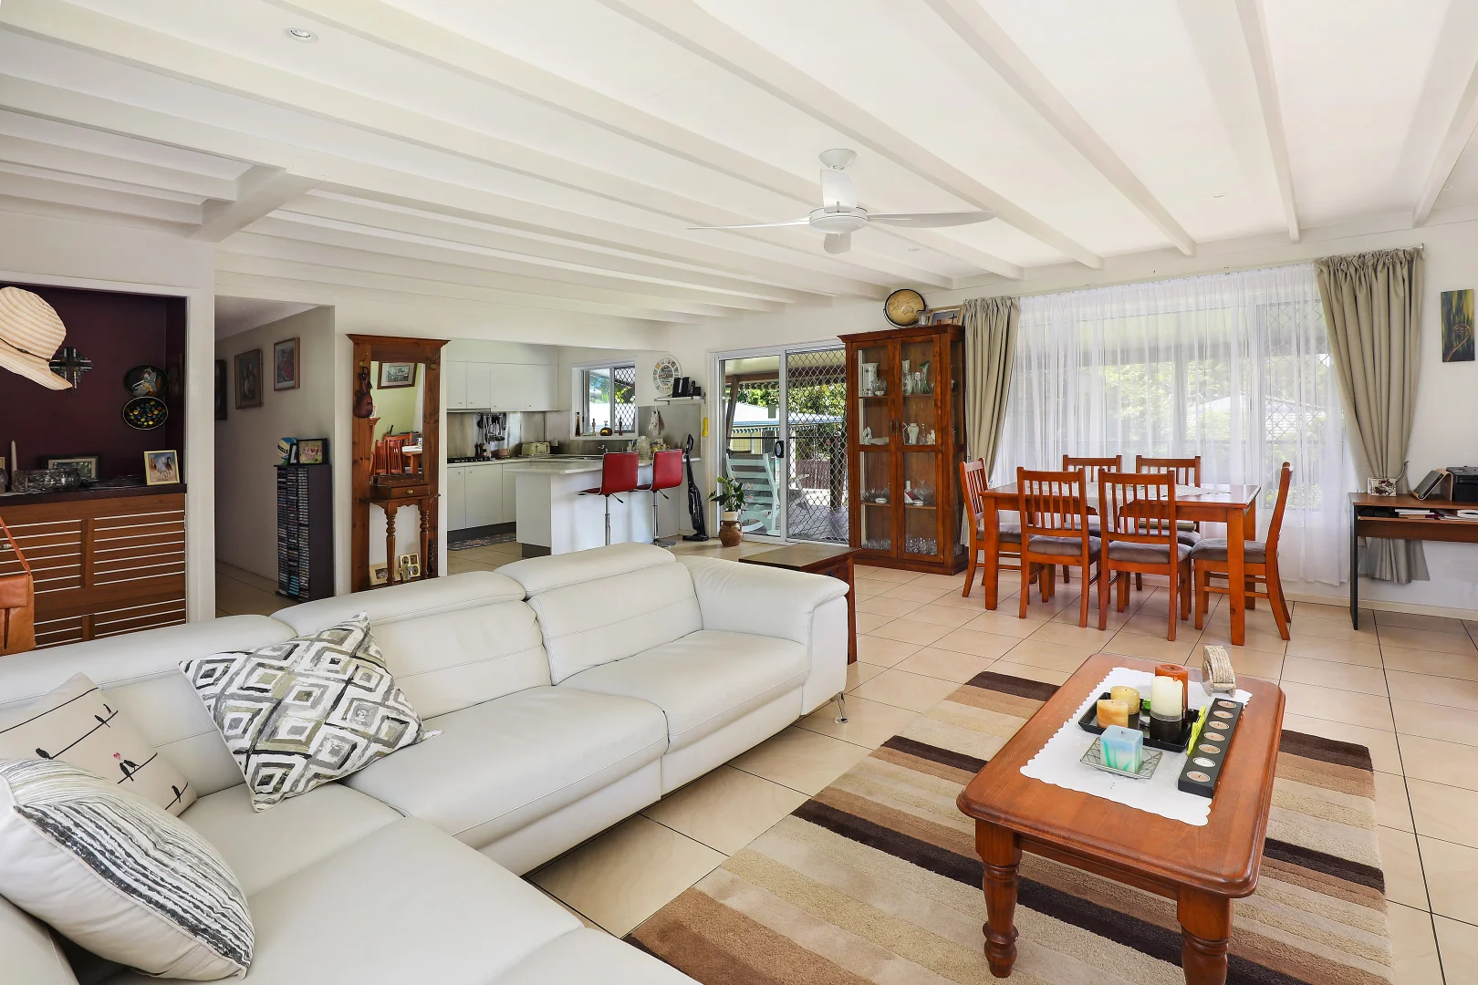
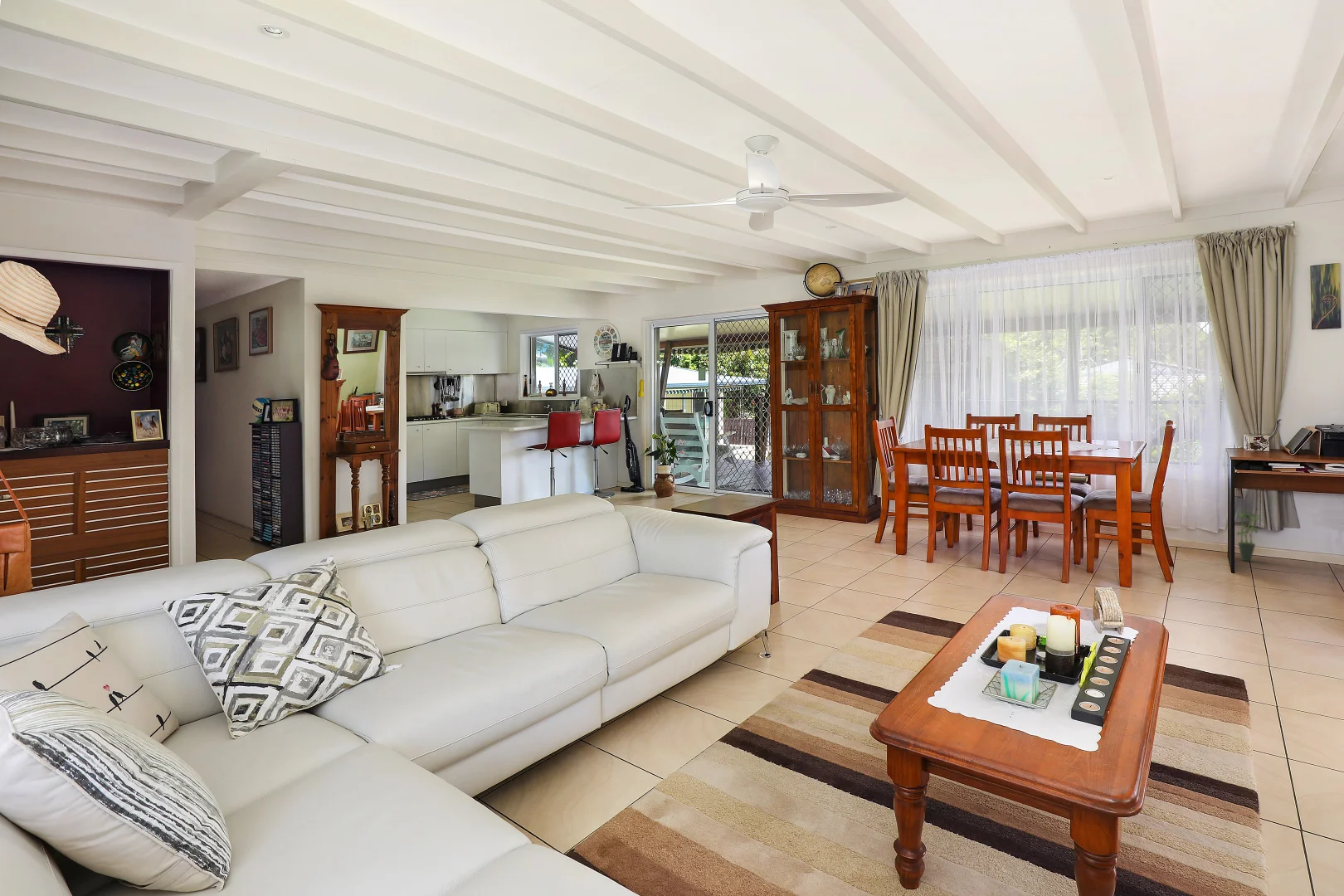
+ potted plant [1236,509,1262,562]
